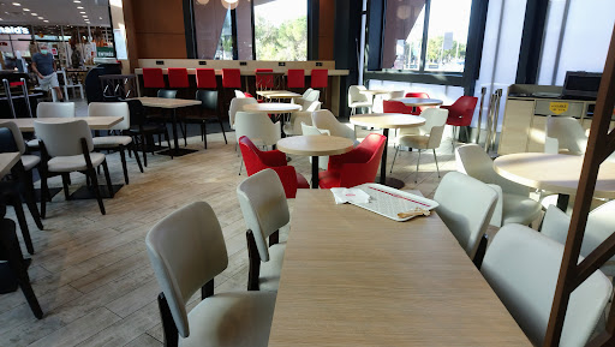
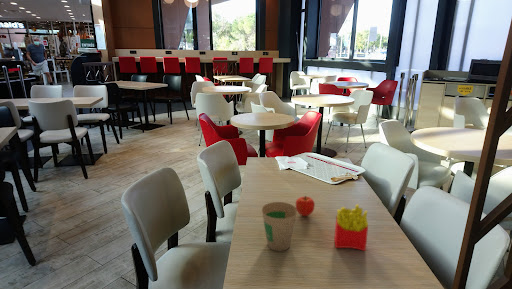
+ french fries [333,203,369,252]
+ paper cup [261,201,298,252]
+ fruit [295,195,316,217]
